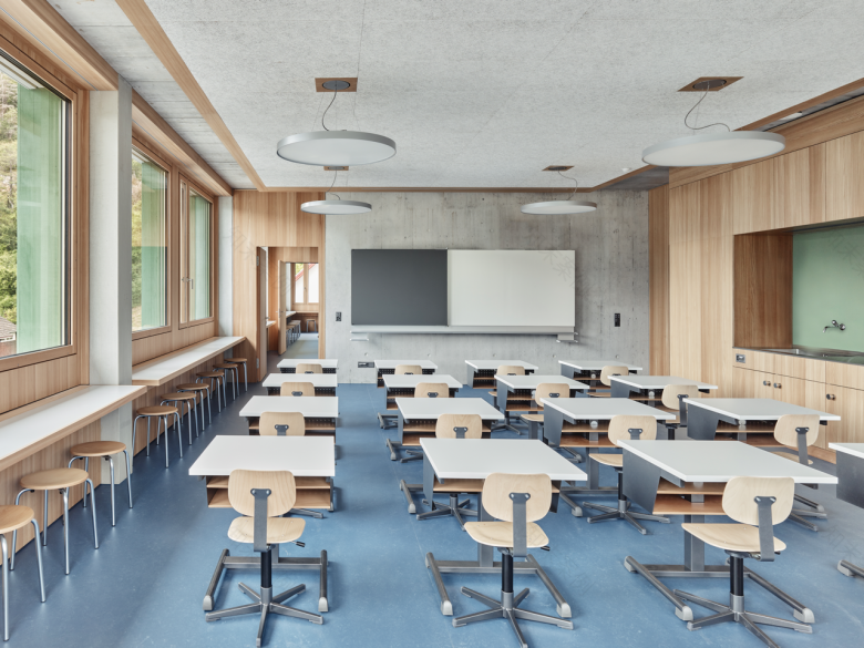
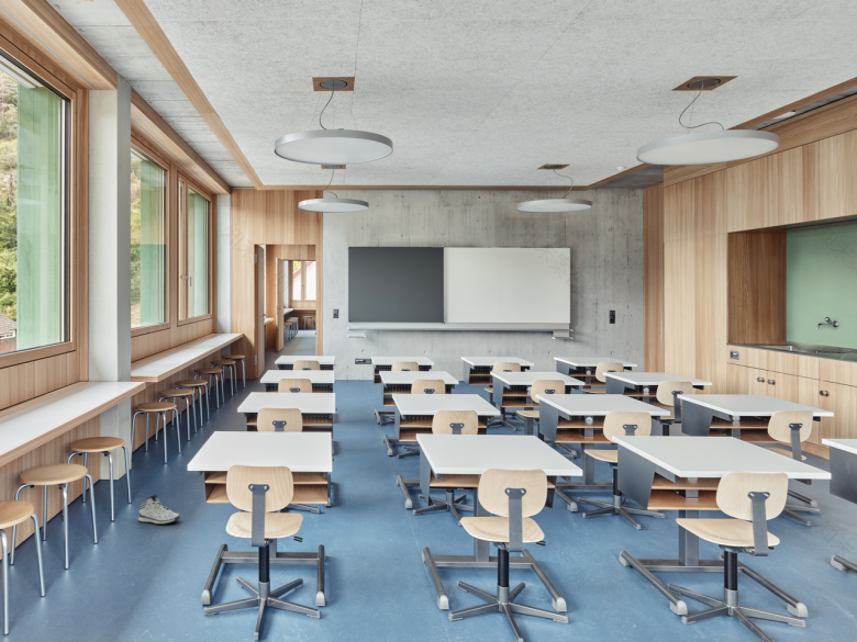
+ sneaker [137,494,181,526]
